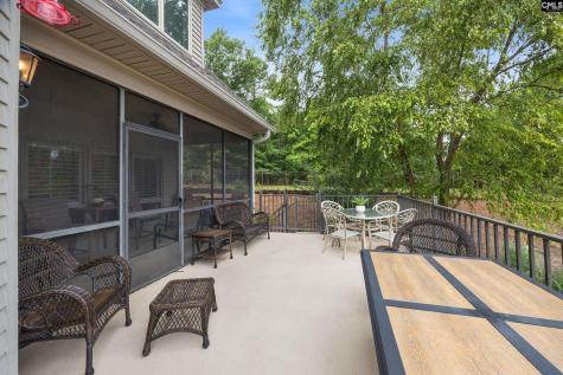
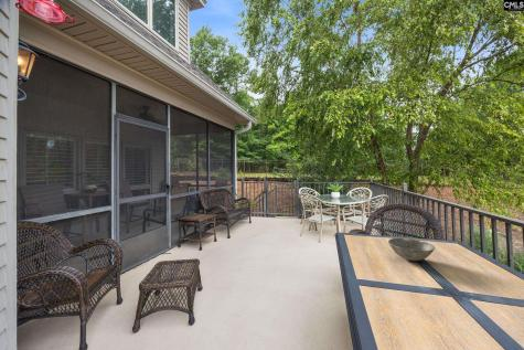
+ bowl [387,237,436,262]
